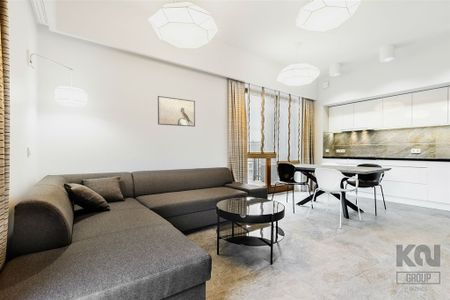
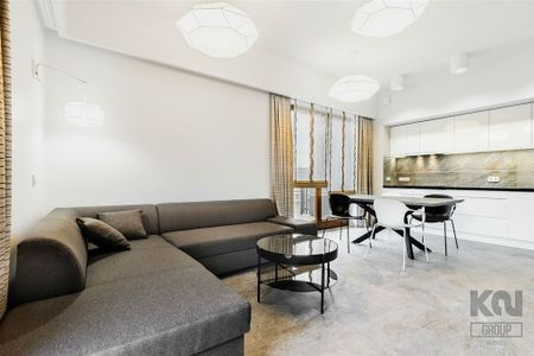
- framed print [157,95,196,127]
